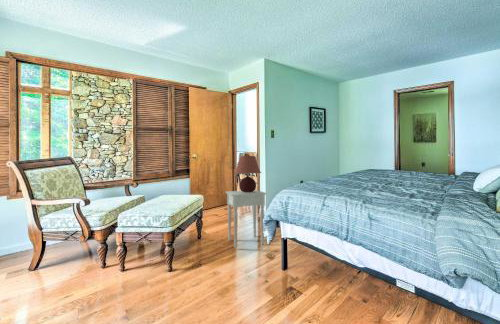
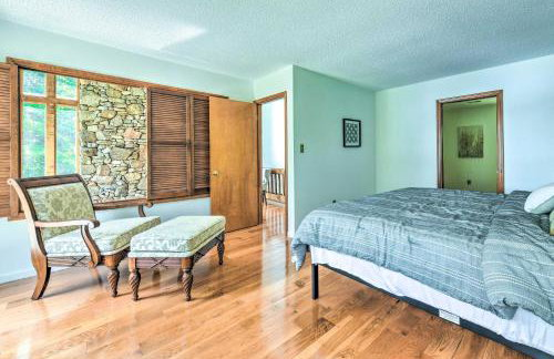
- table lamp [233,155,262,192]
- nightstand [224,189,267,249]
